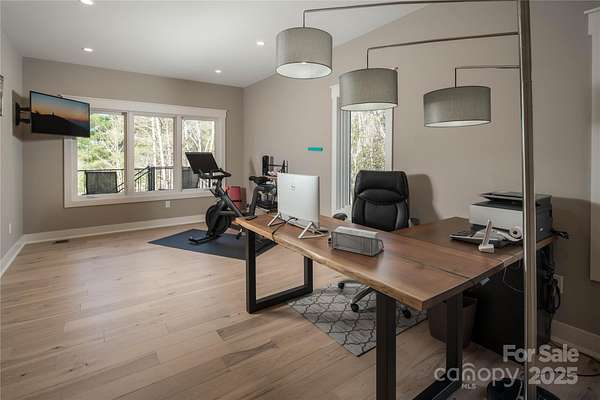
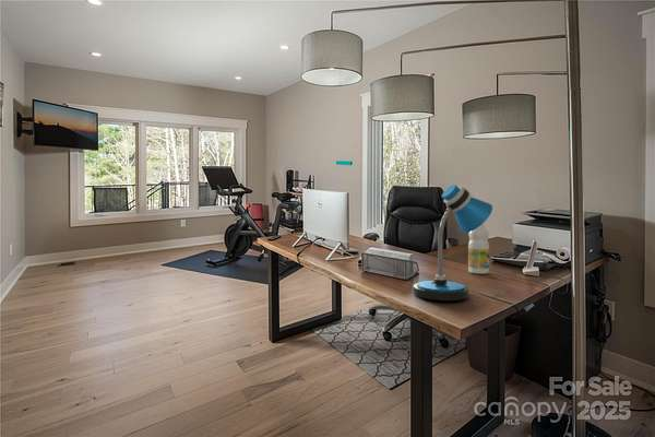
+ desk lamp [413,184,493,302]
+ bottle [467,223,490,275]
